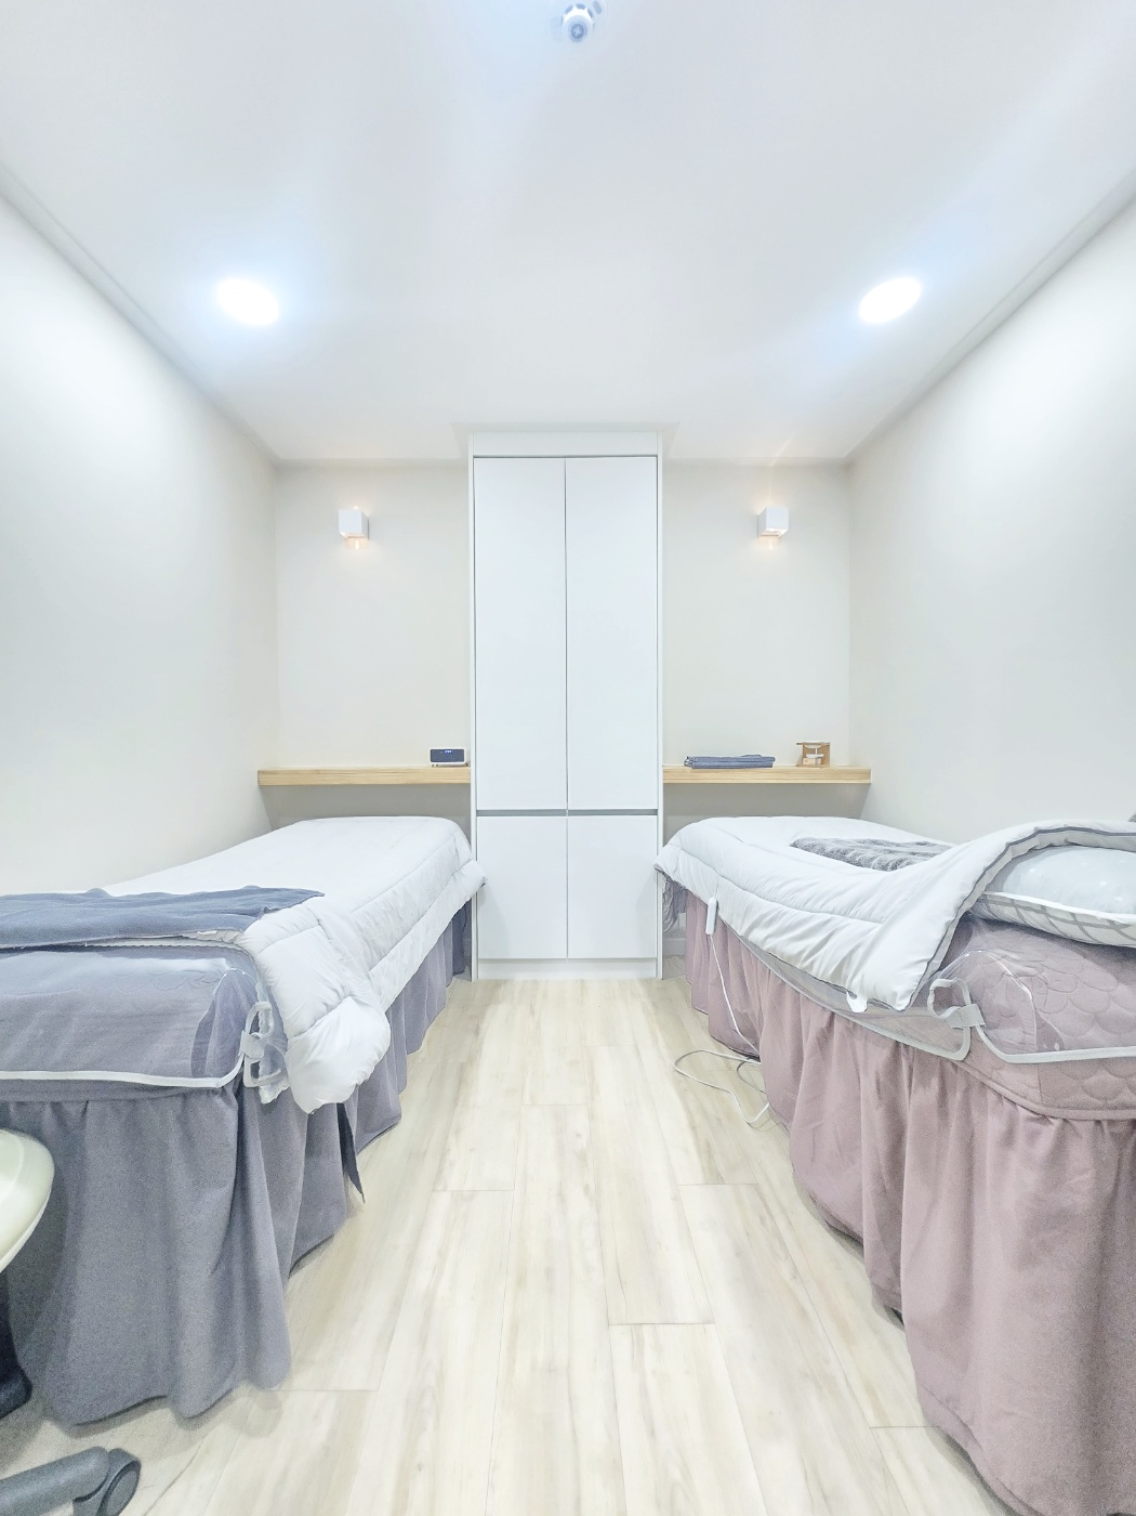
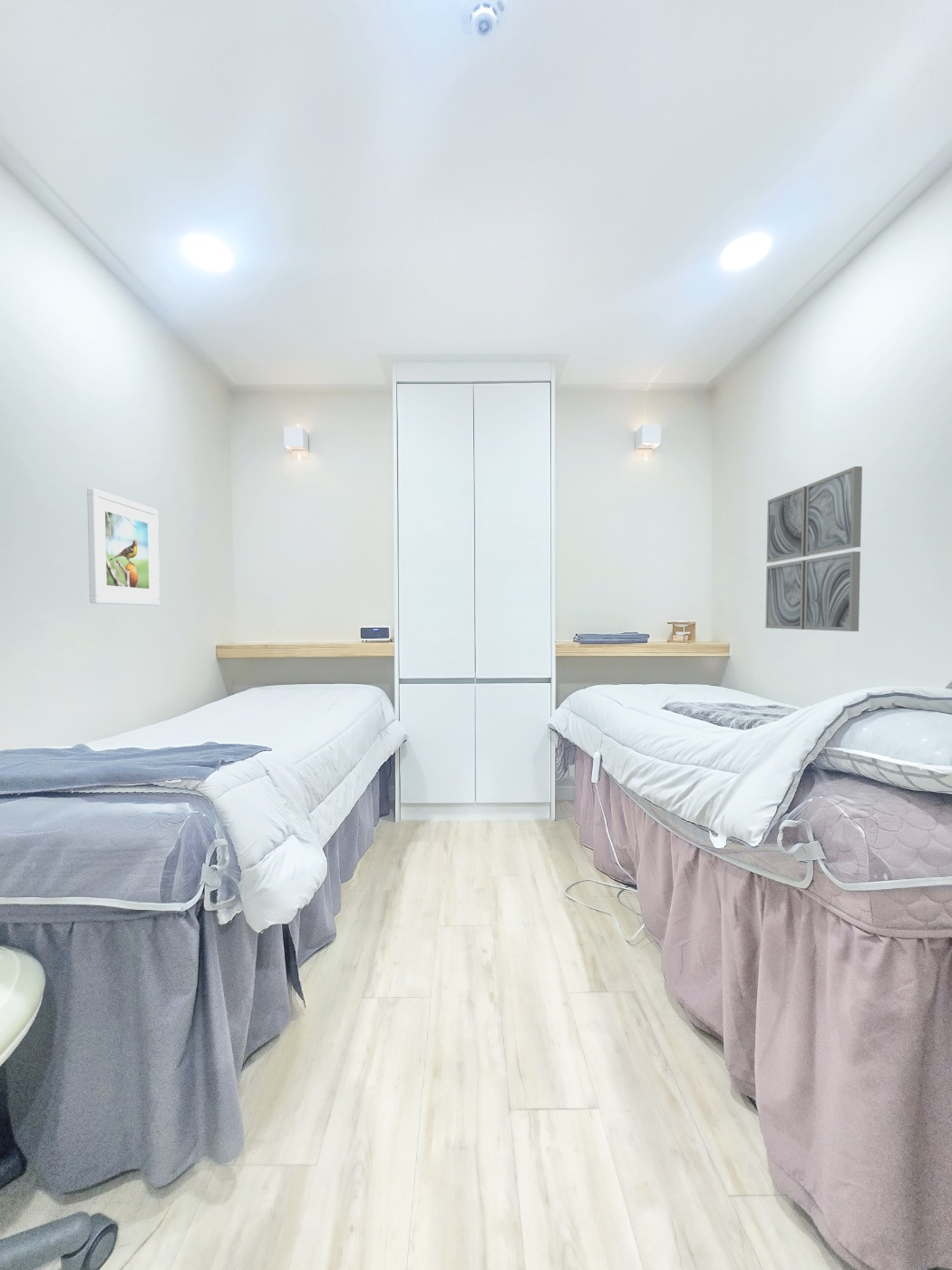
+ wall art [764,465,863,632]
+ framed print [86,487,160,607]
